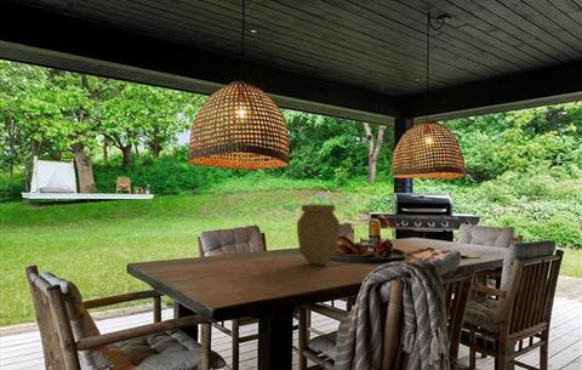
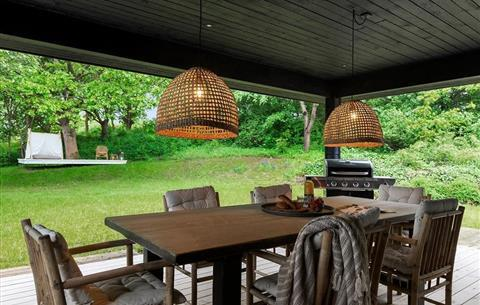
- water jug [296,203,341,266]
